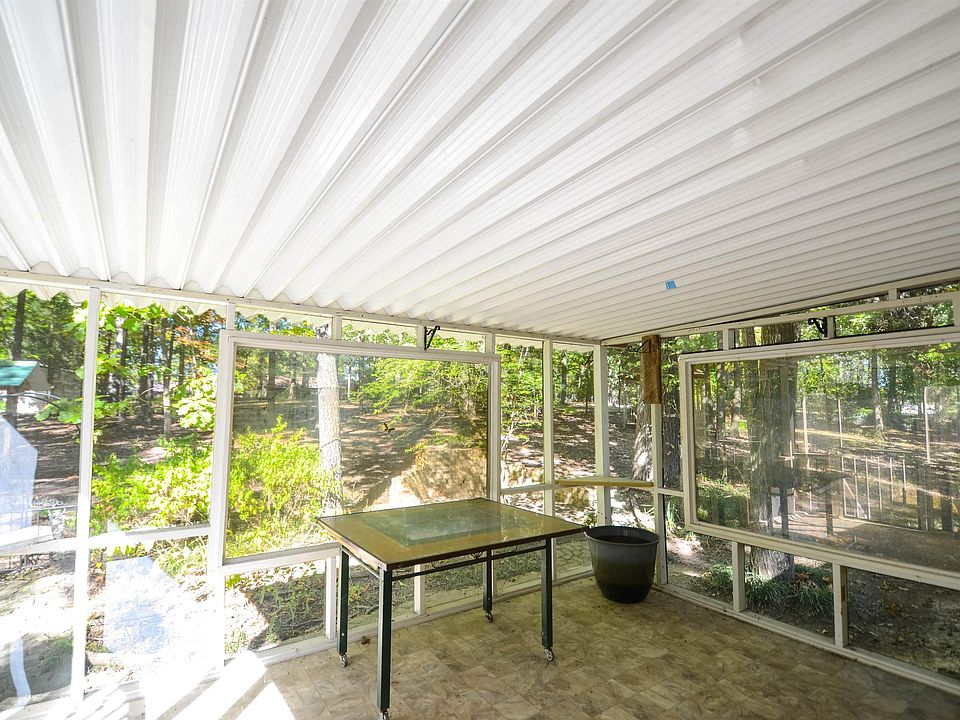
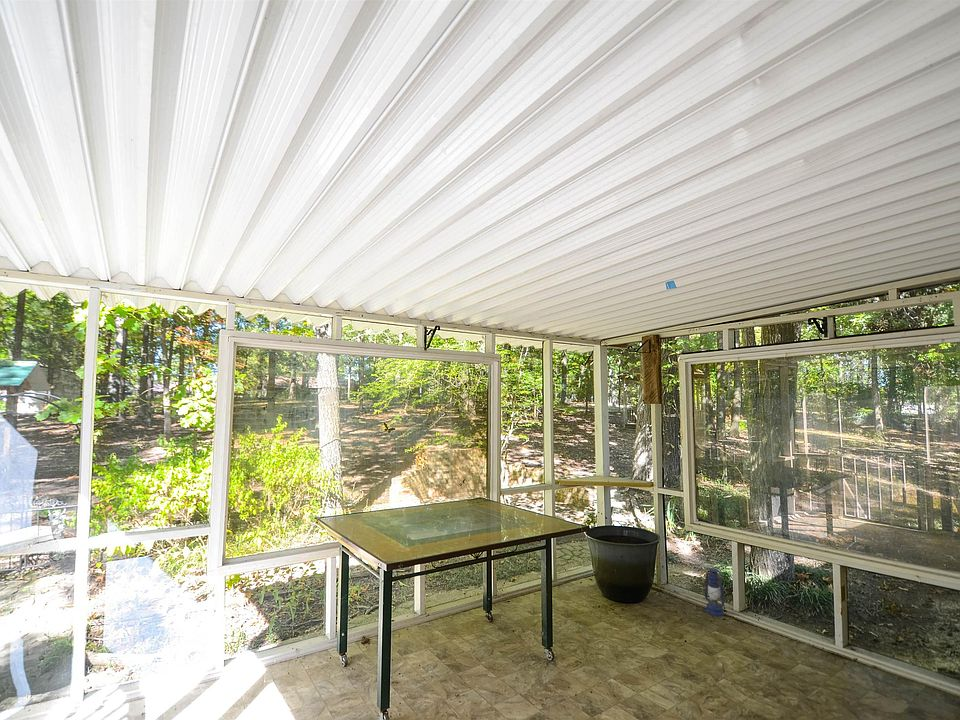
+ lantern [704,563,725,617]
